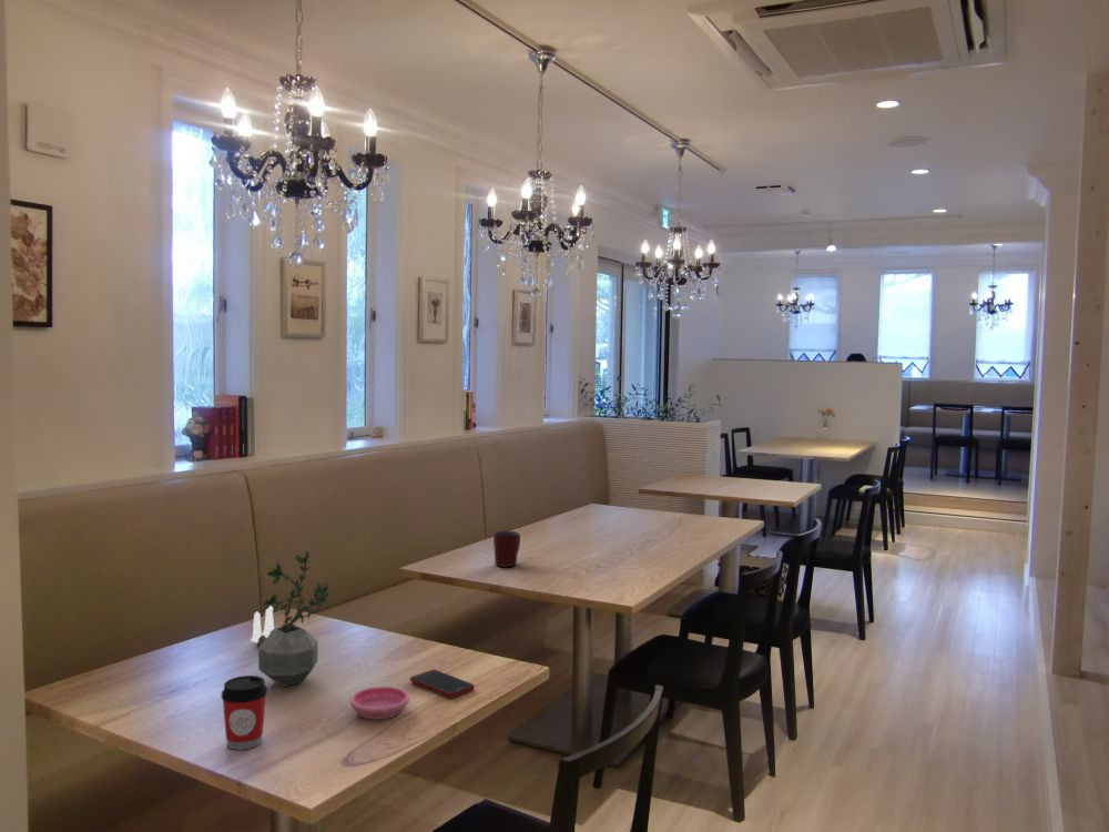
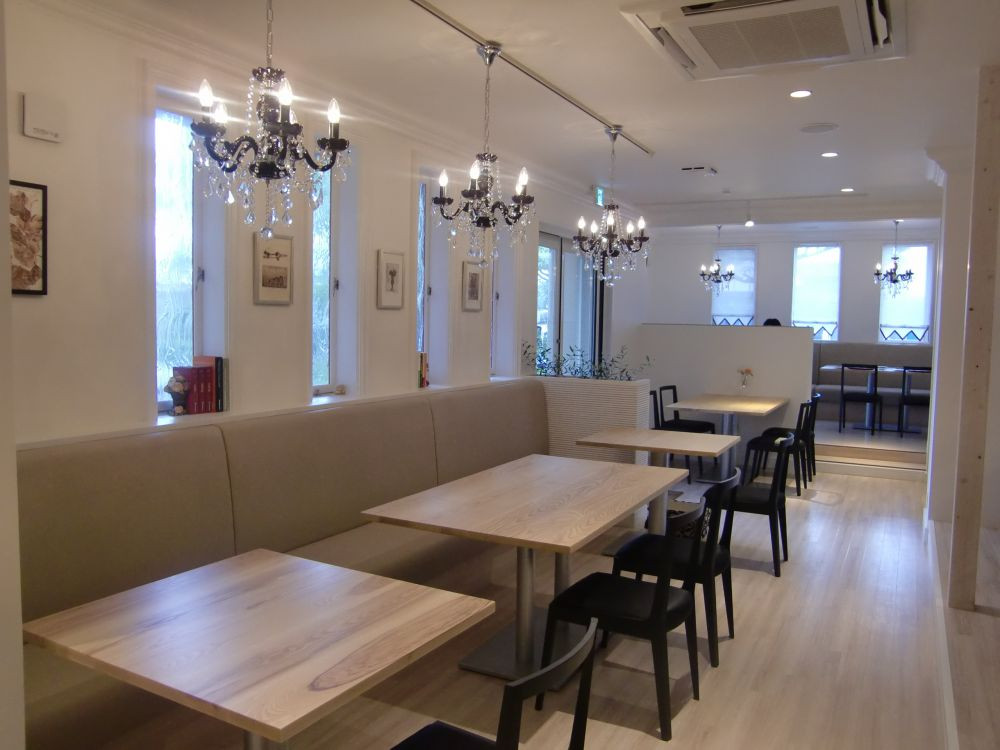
- potted plant [257,549,334,688]
- salt and pepper shaker set [250,606,275,648]
- cell phone [409,669,476,699]
- saucer [349,686,410,721]
- coffee cup [221,674,268,751]
- mug [492,529,521,568]
